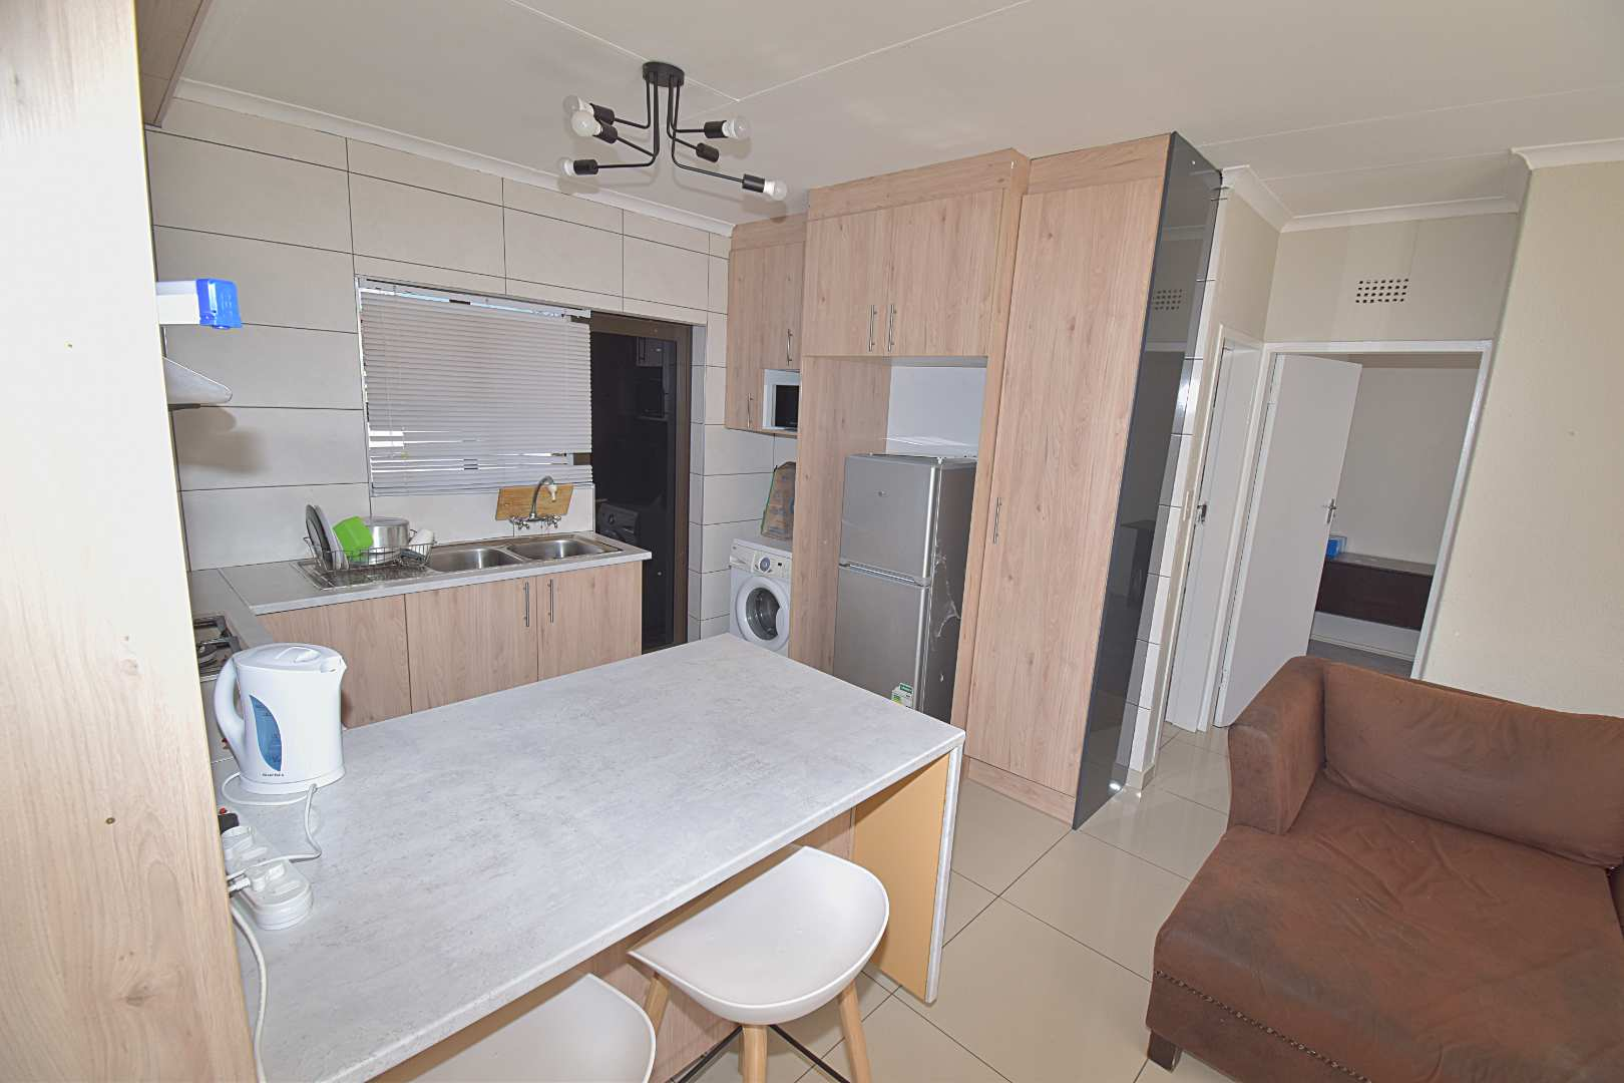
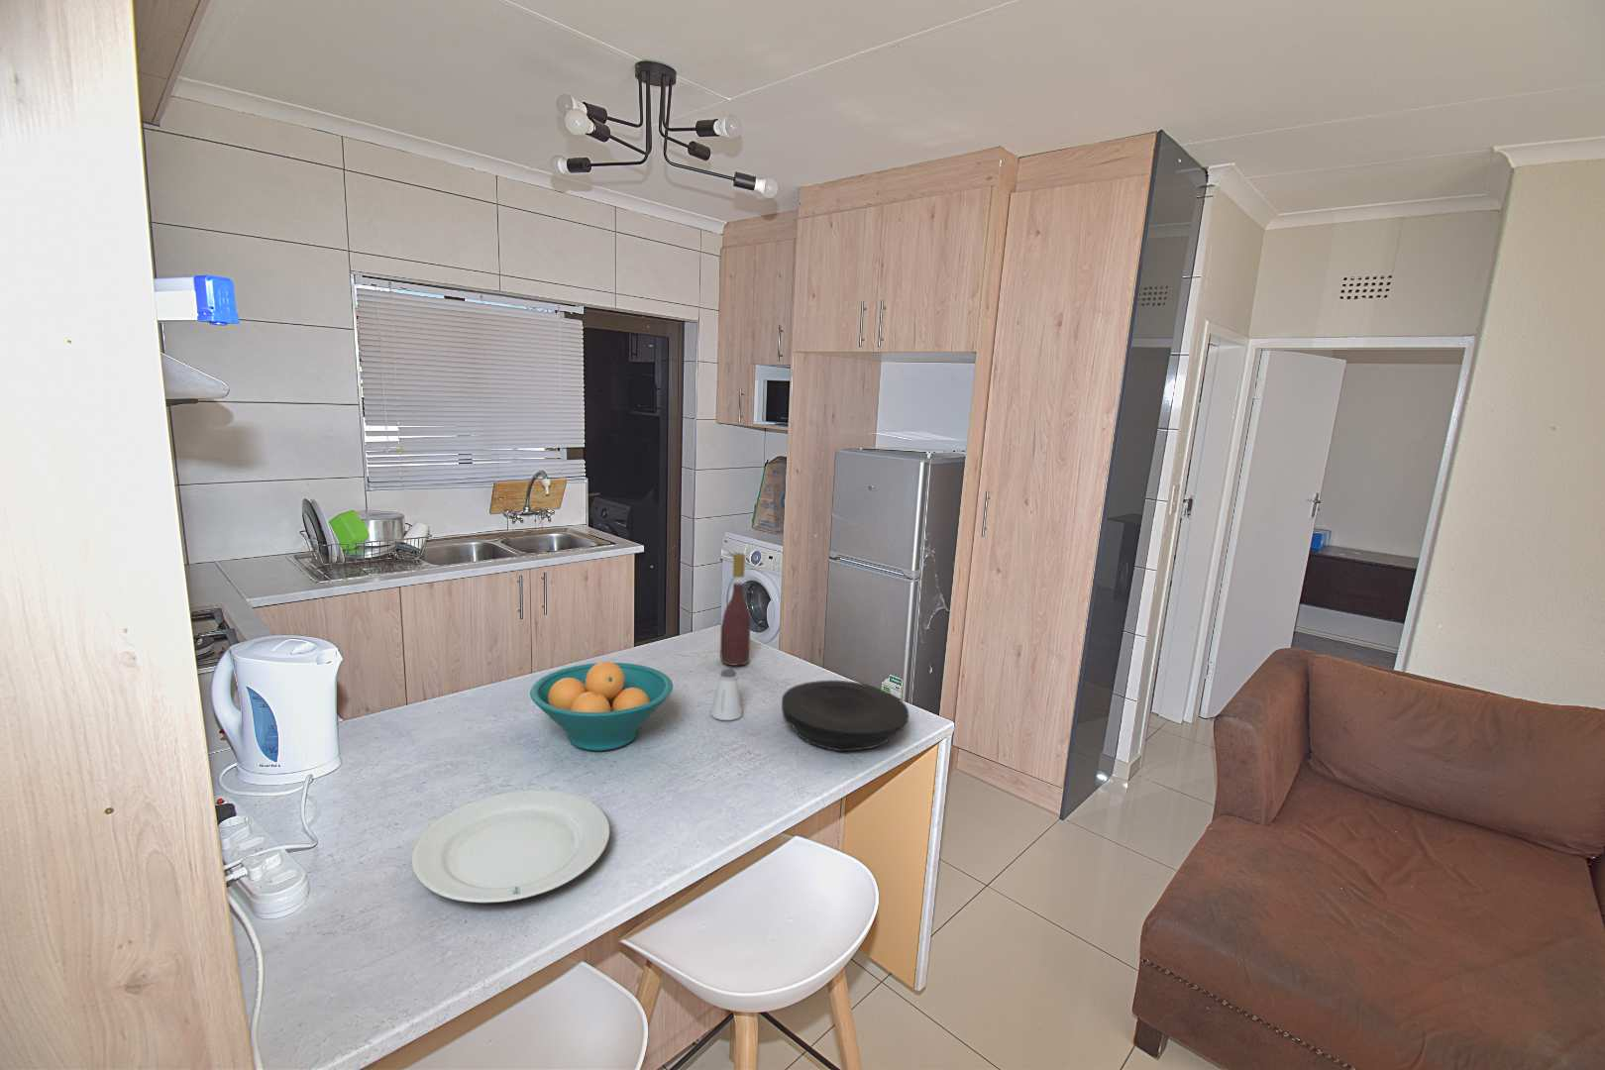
+ chinaware [411,788,611,904]
+ wine bottle [718,552,752,666]
+ saltshaker [709,668,743,721]
+ plate [781,679,910,752]
+ fruit bowl [529,660,674,752]
